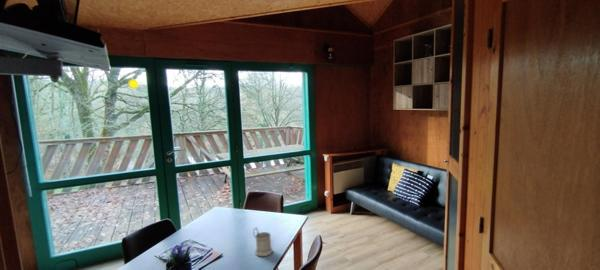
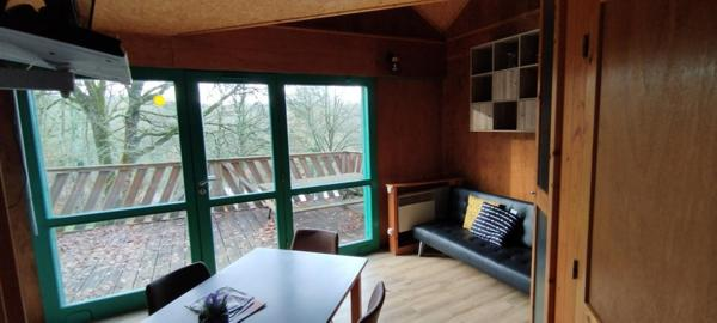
- mug [252,227,274,257]
